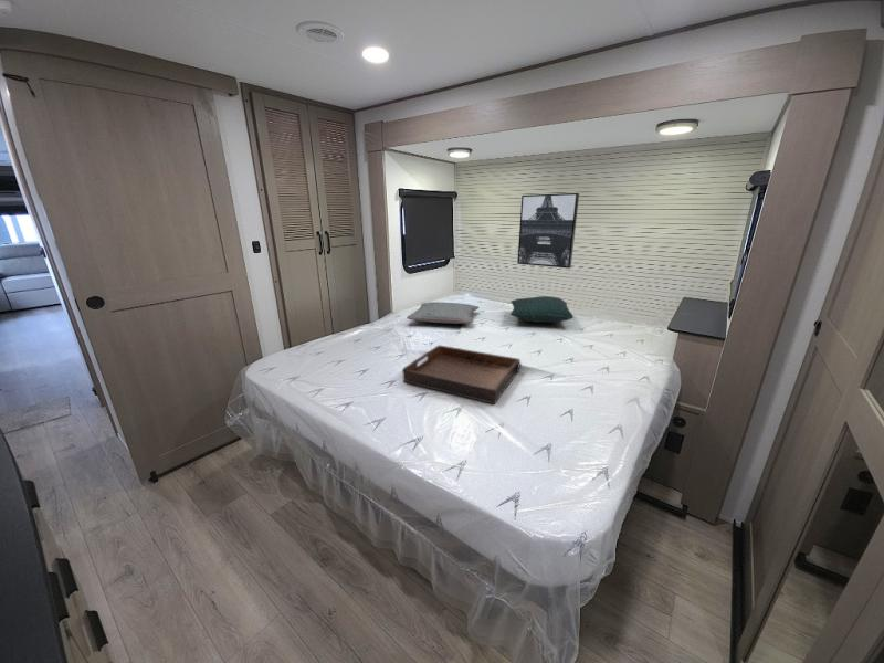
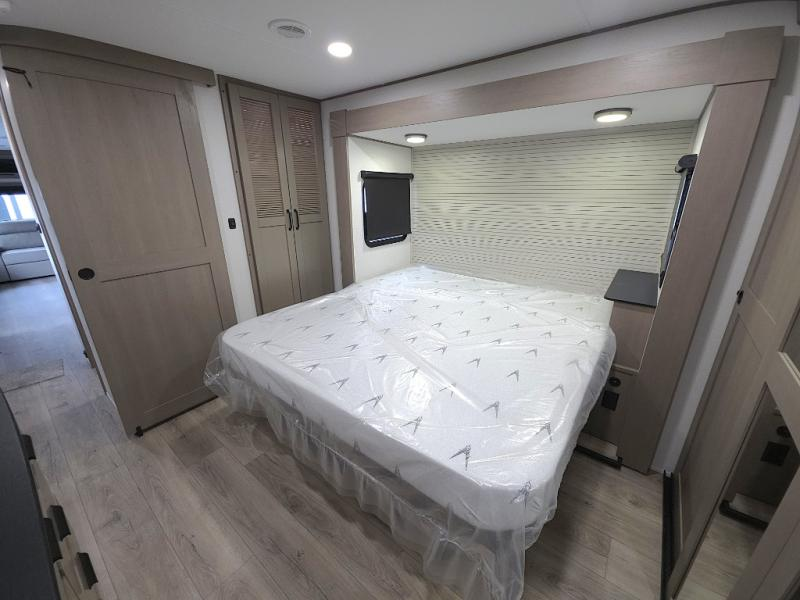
- pillow [509,295,575,324]
- pillow [406,301,480,325]
- serving tray [402,344,522,406]
- wall art [516,192,580,270]
